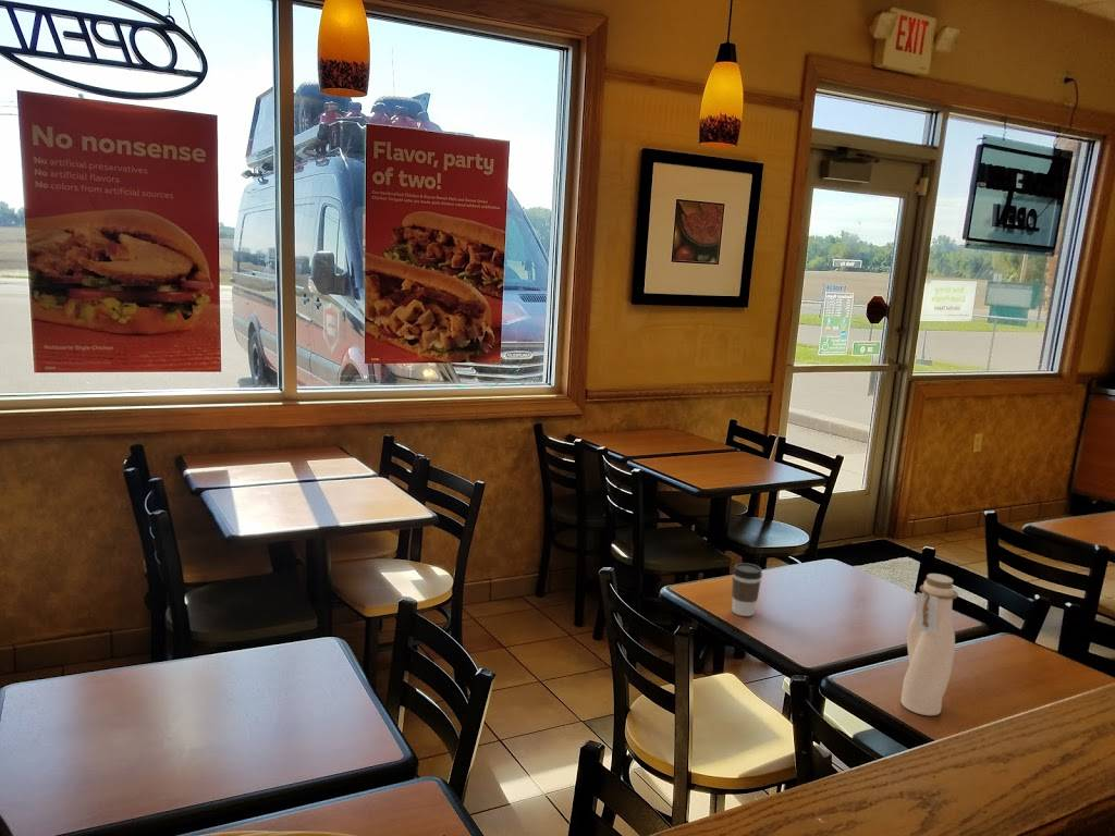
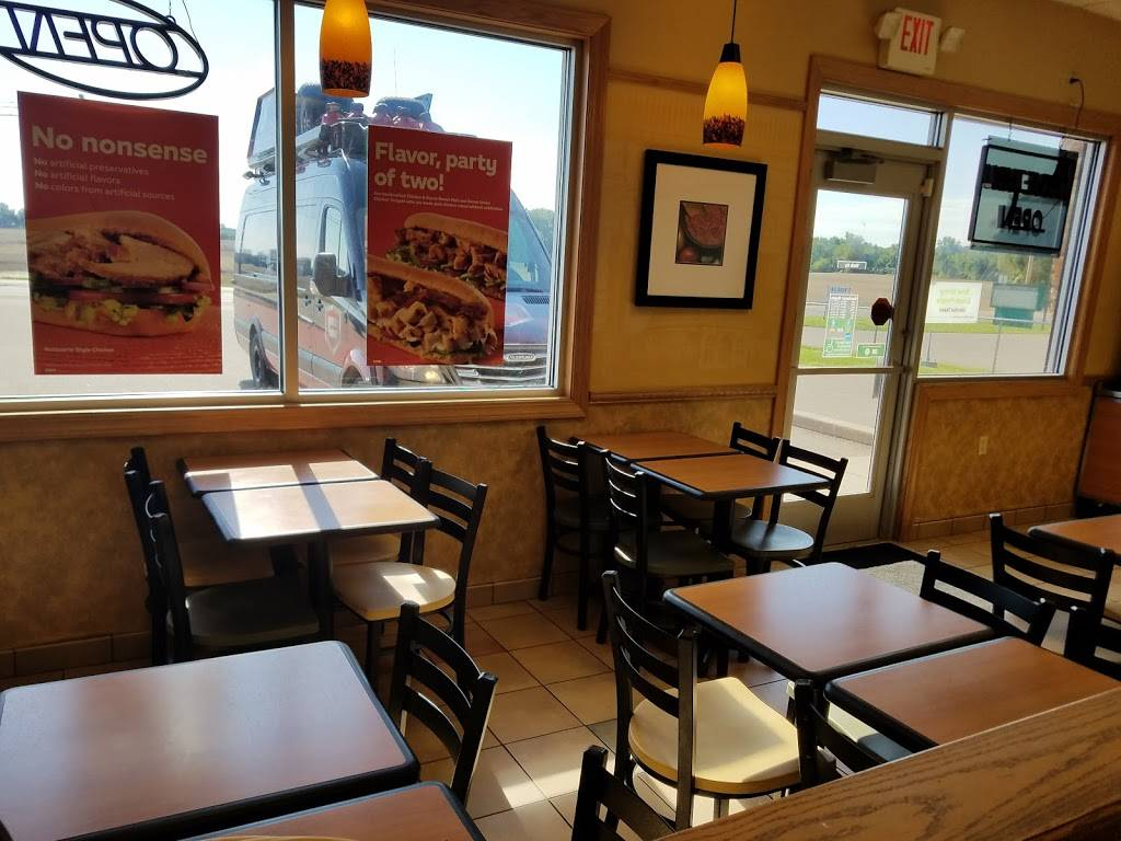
- coffee cup [731,562,763,617]
- water bottle [899,573,959,716]
